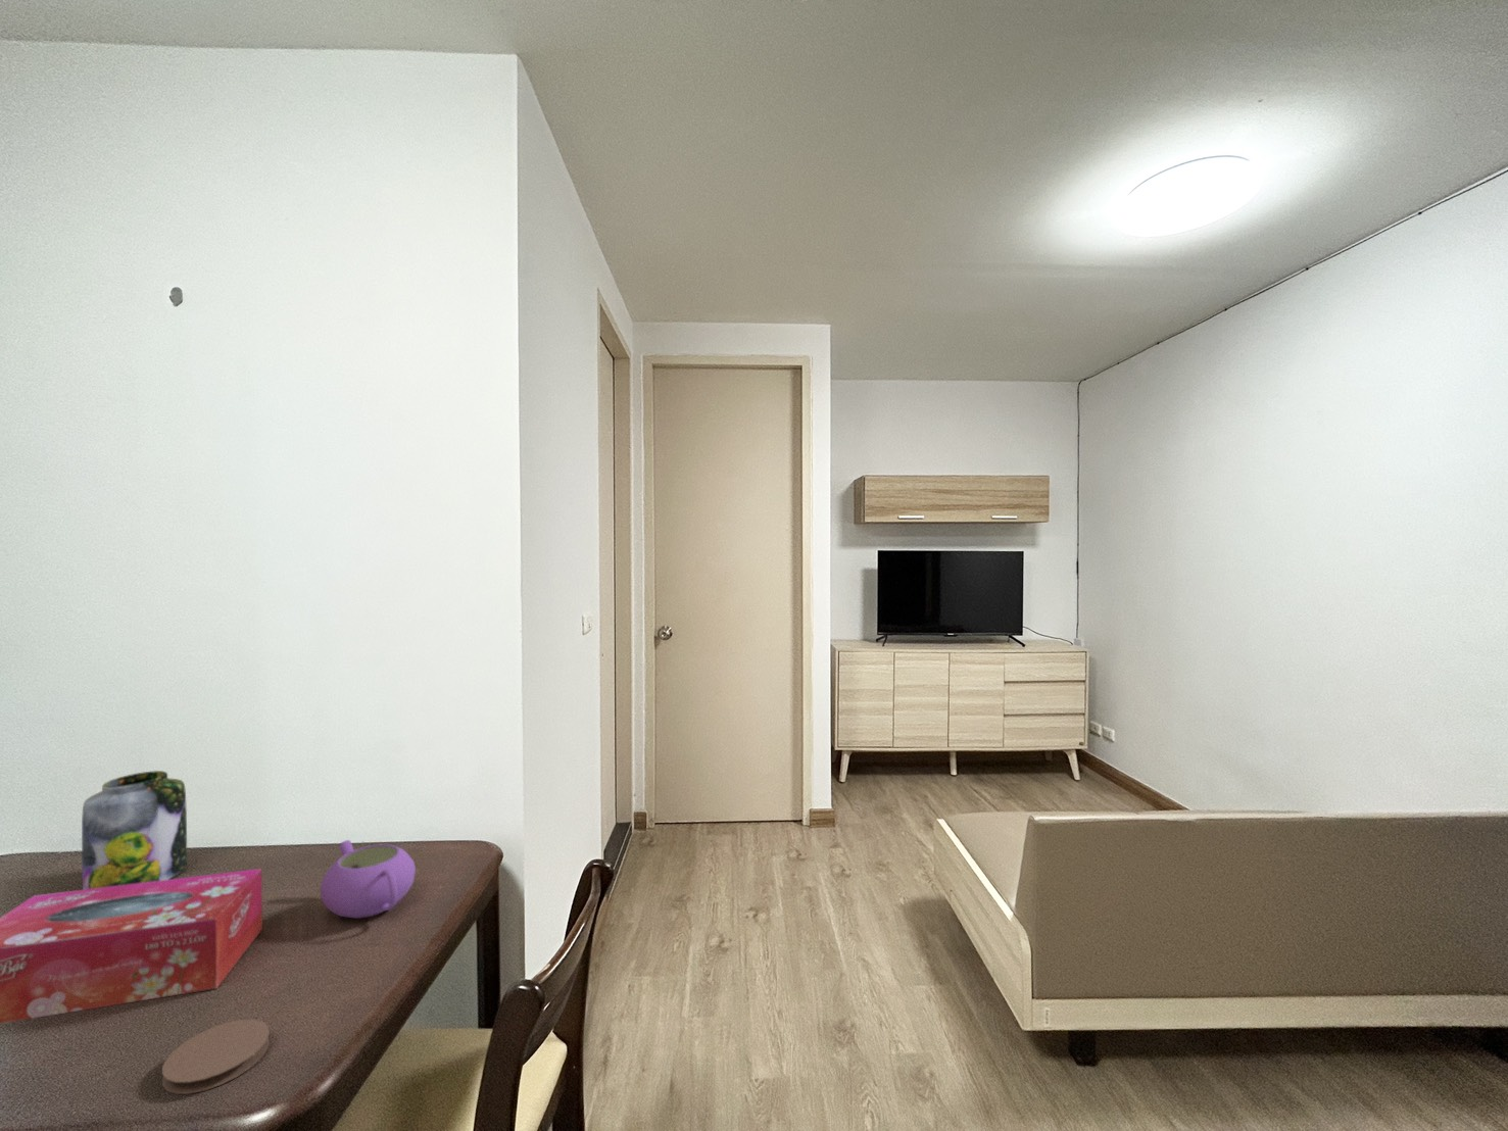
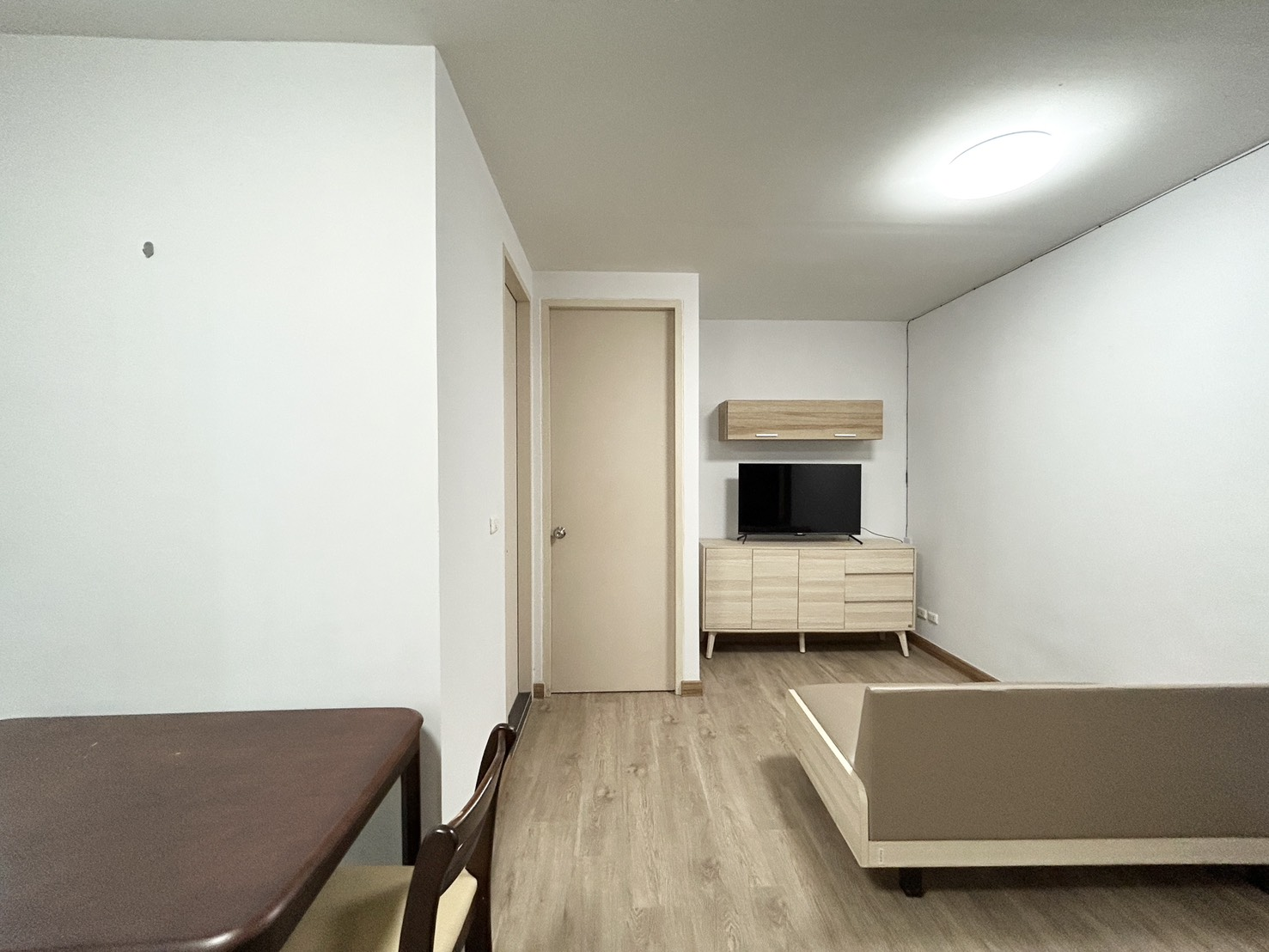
- coaster [162,1018,271,1095]
- tissue box [0,867,264,1025]
- teapot [318,839,417,920]
- jar [81,770,188,890]
